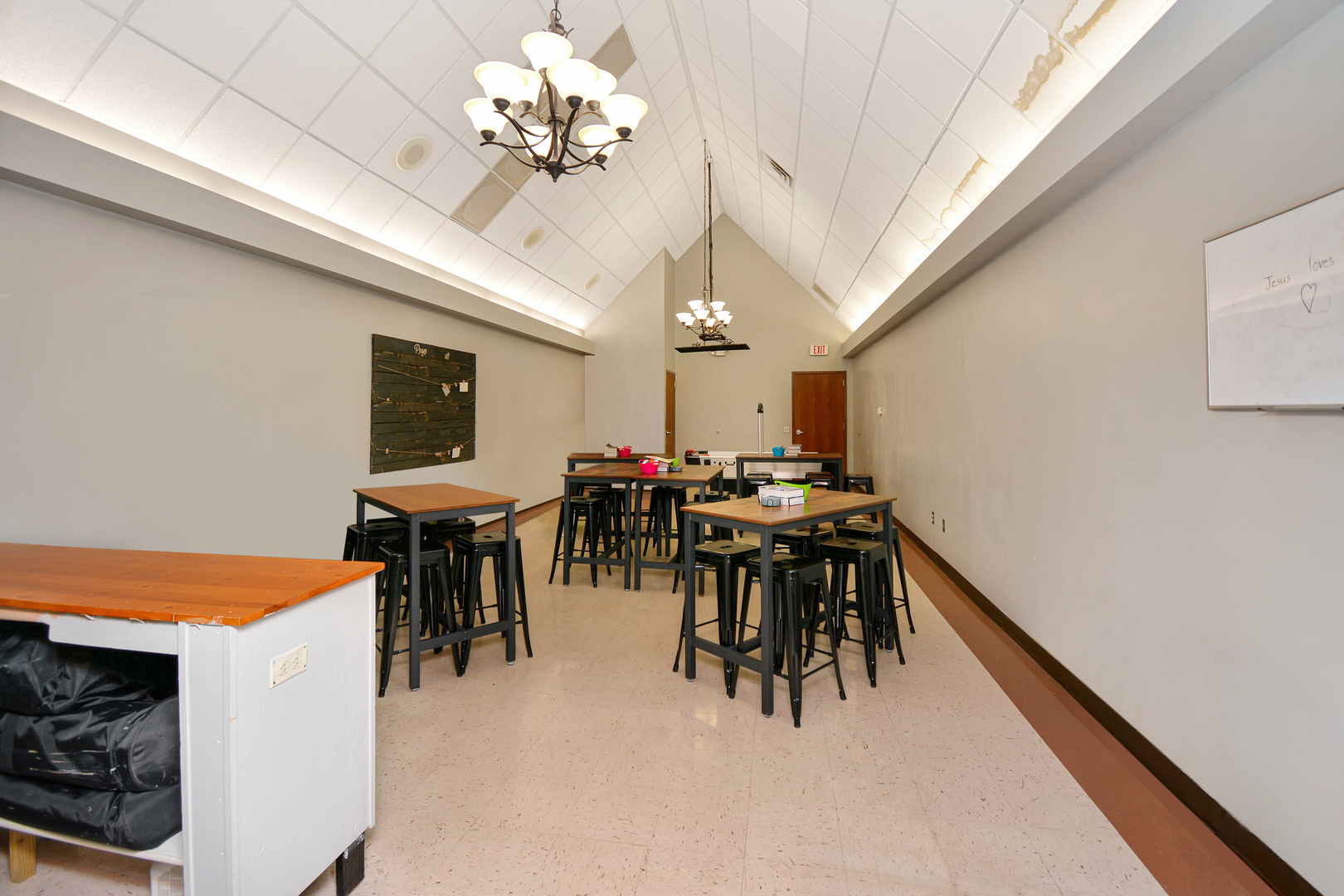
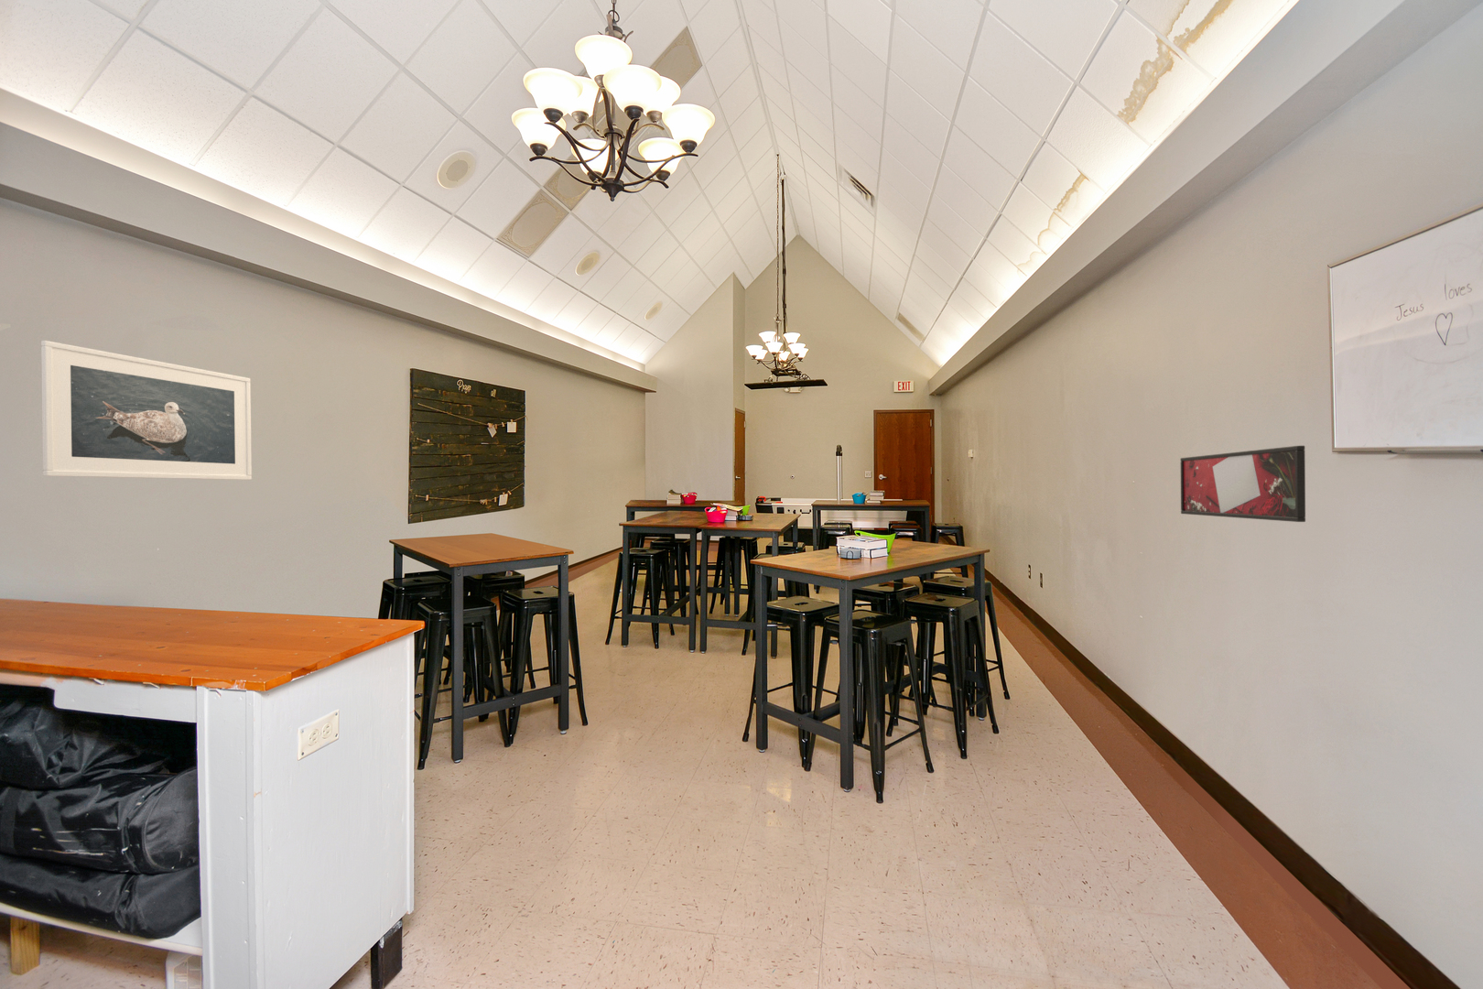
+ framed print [1180,445,1306,523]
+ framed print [41,340,253,481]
